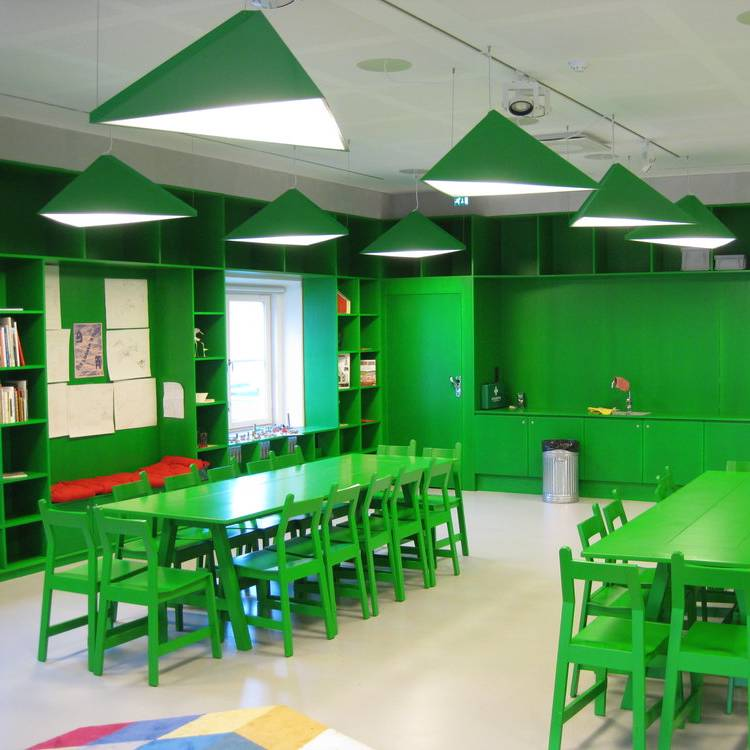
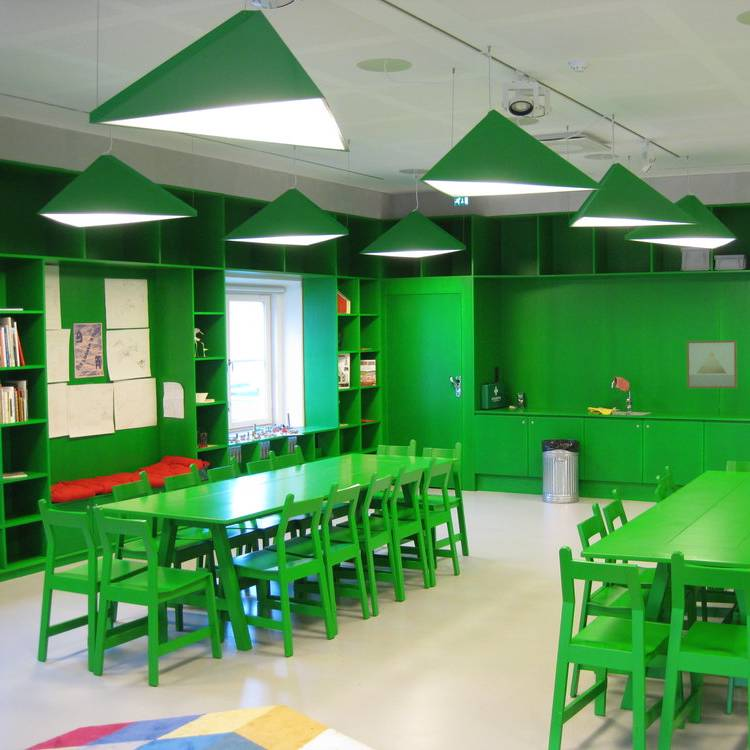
+ wall art [686,339,738,389]
